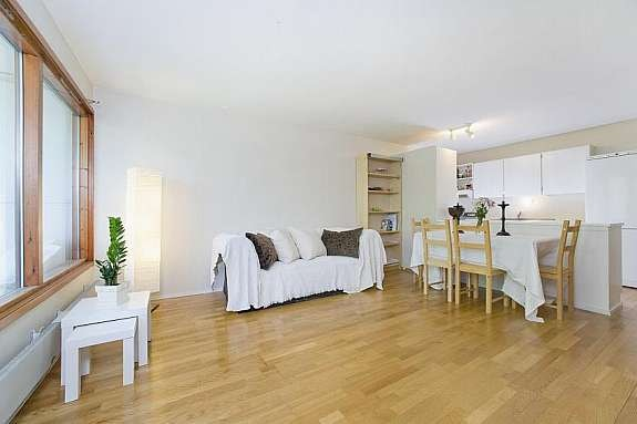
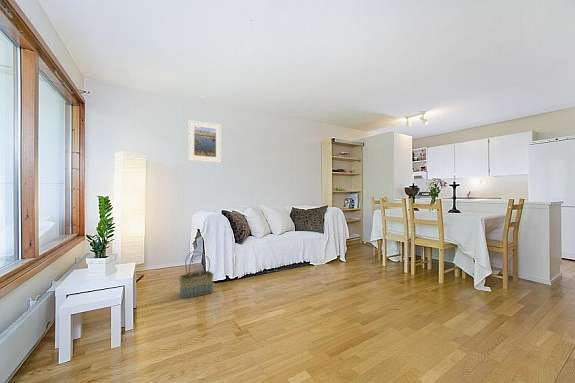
+ basket [178,250,214,299]
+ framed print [187,119,222,163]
